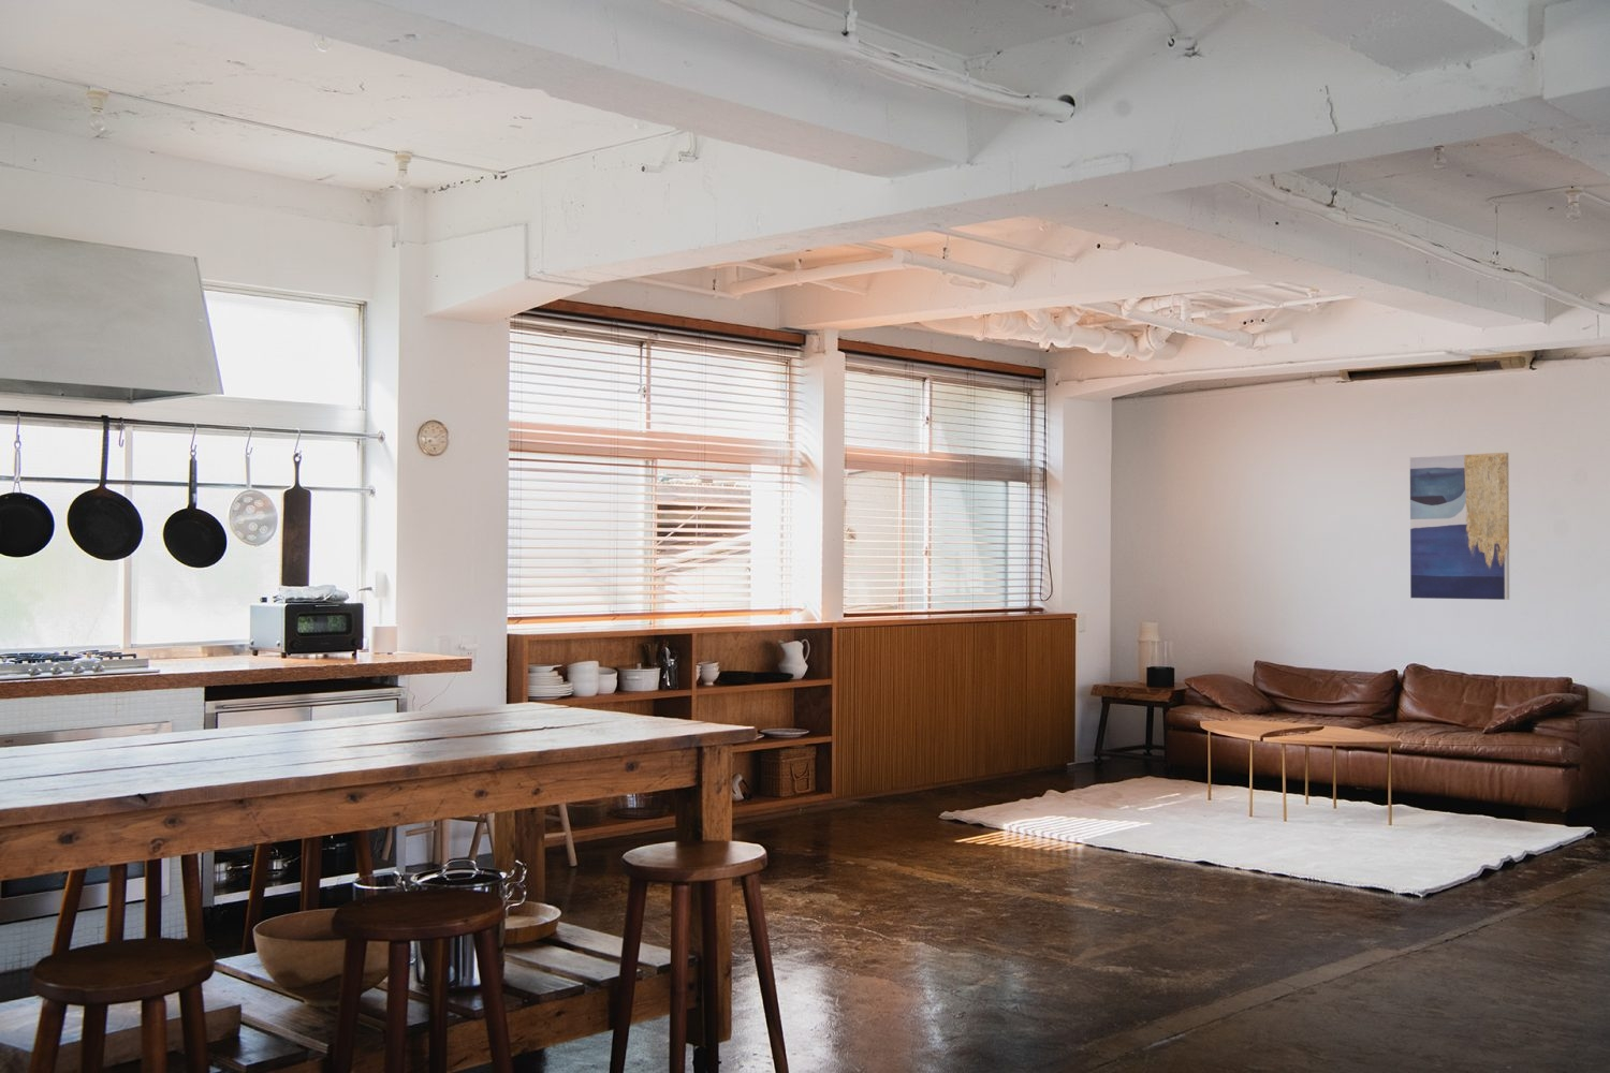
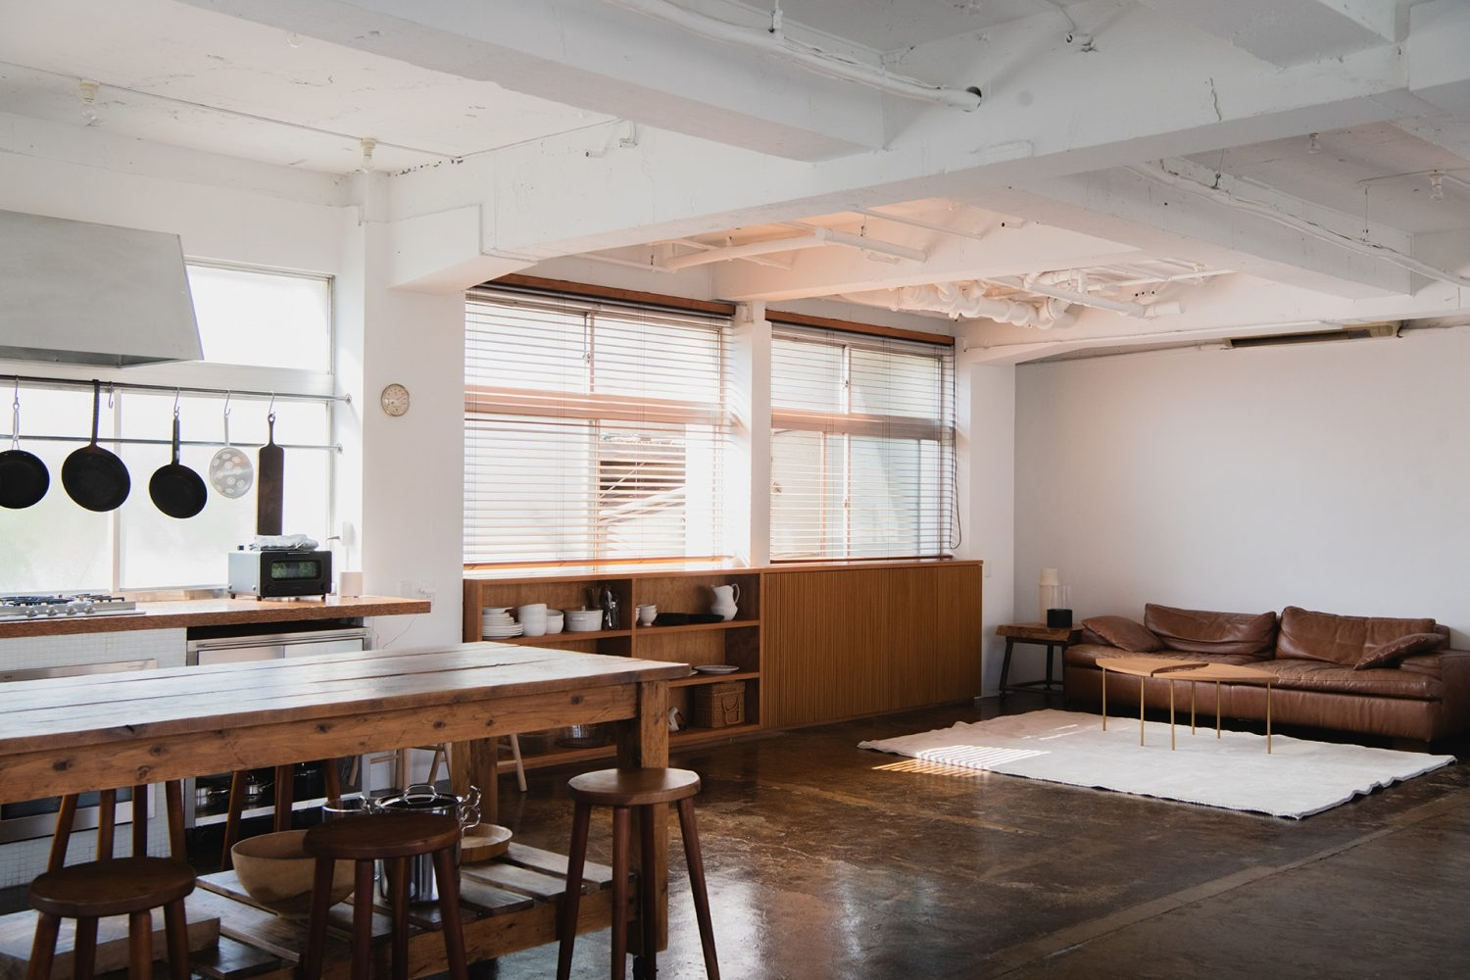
- wall art [1409,451,1511,601]
